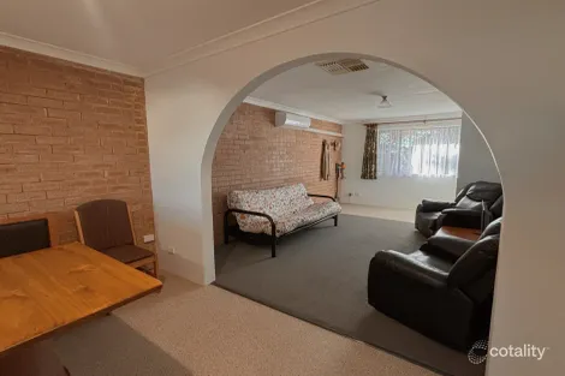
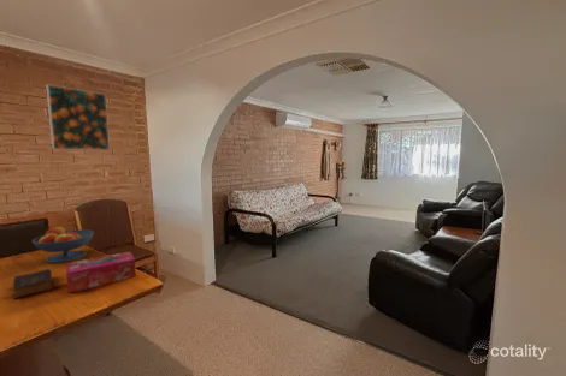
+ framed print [46,83,111,151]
+ fruit bowl [31,226,95,264]
+ tissue box [65,251,137,294]
+ book [12,268,54,300]
